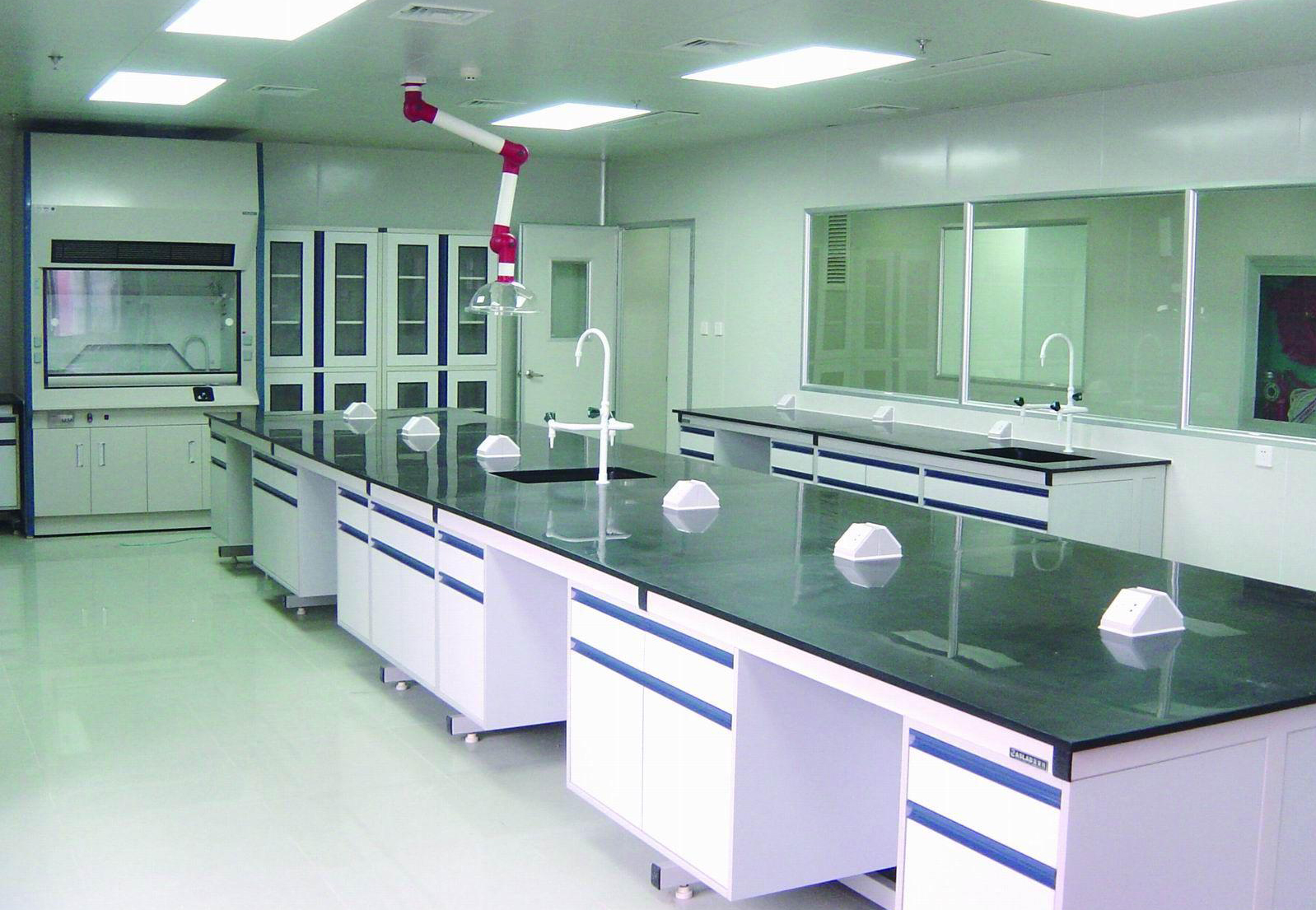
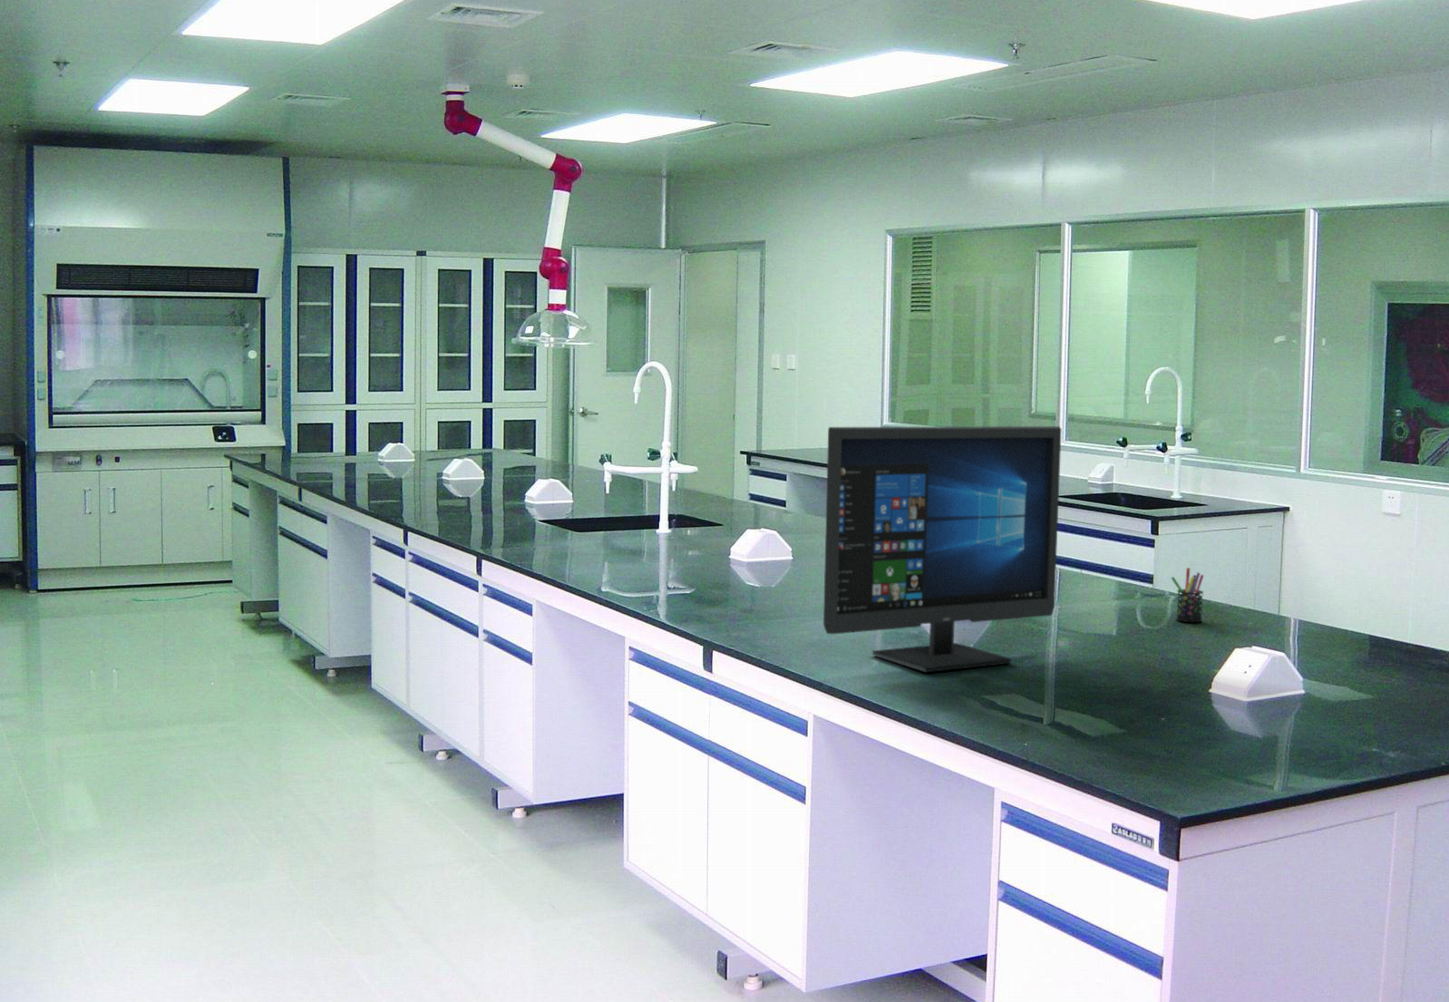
+ computer monitor [822,425,1063,673]
+ pen holder [1169,567,1205,623]
